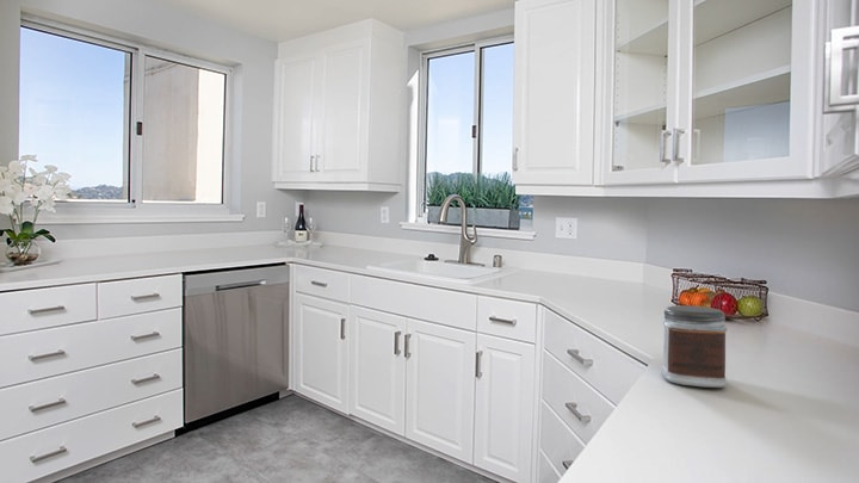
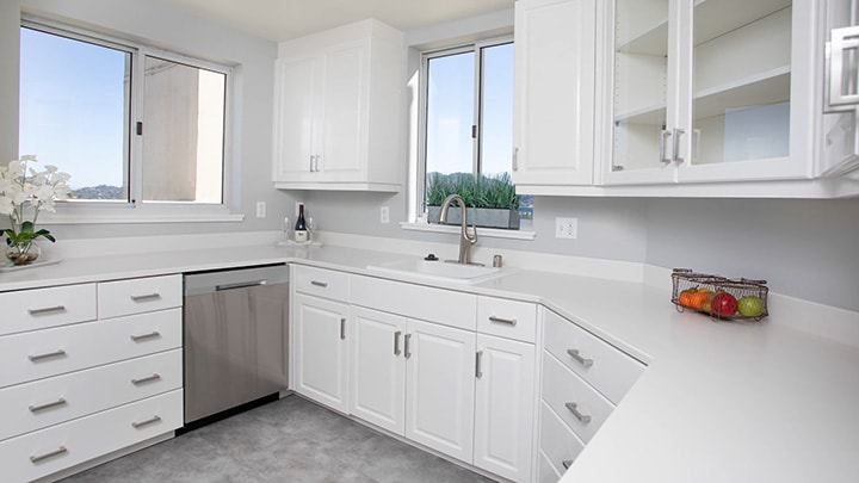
- jar [661,304,729,389]
